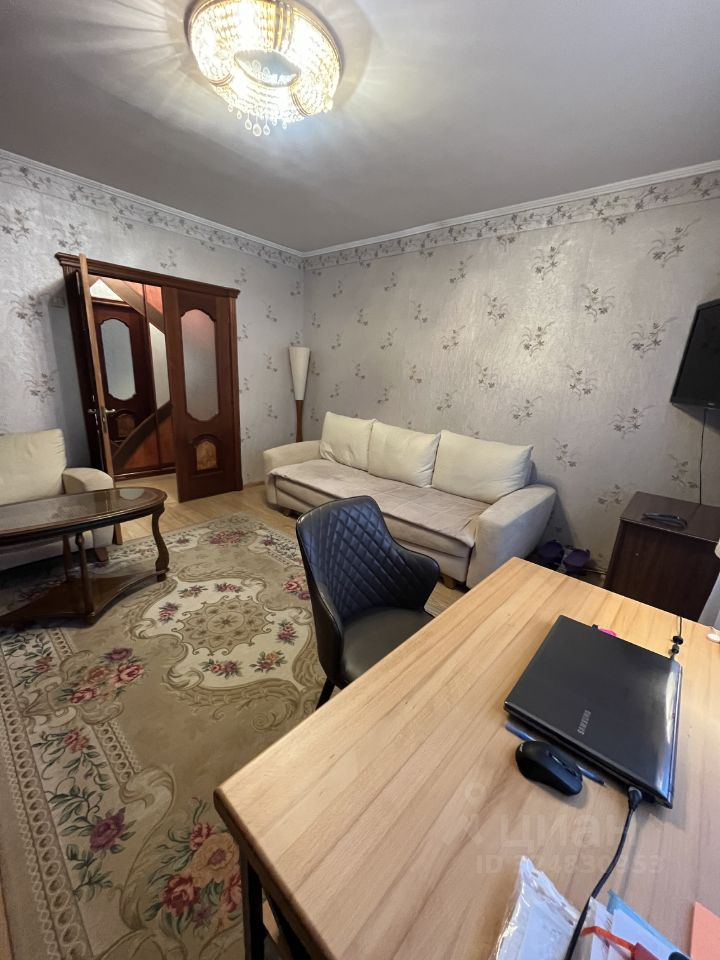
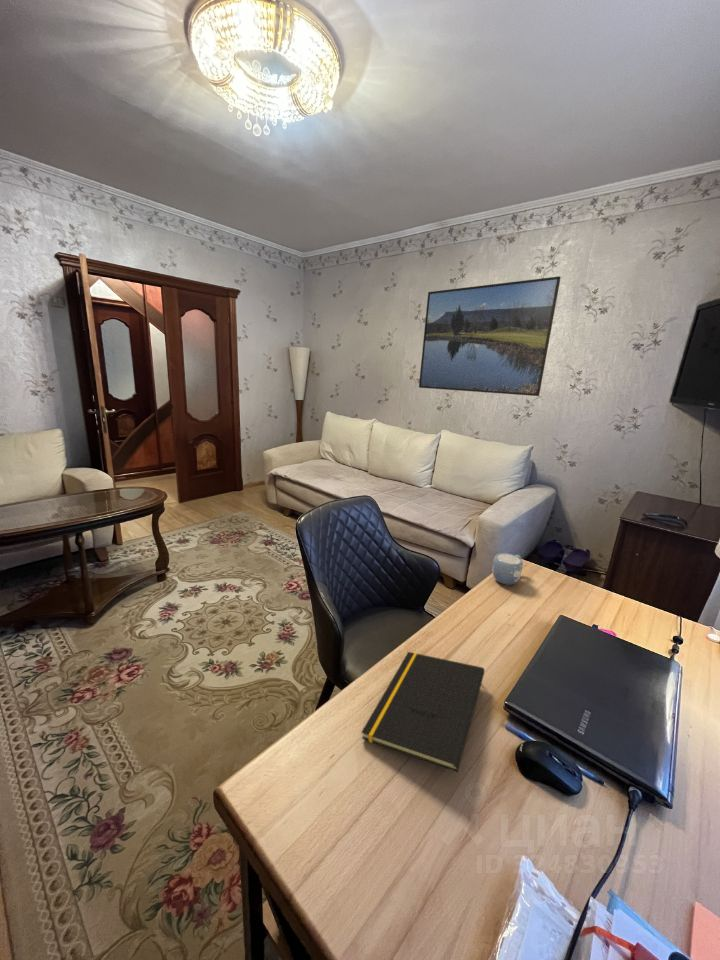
+ notepad [361,651,485,773]
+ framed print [418,275,562,397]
+ mug [491,552,524,586]
